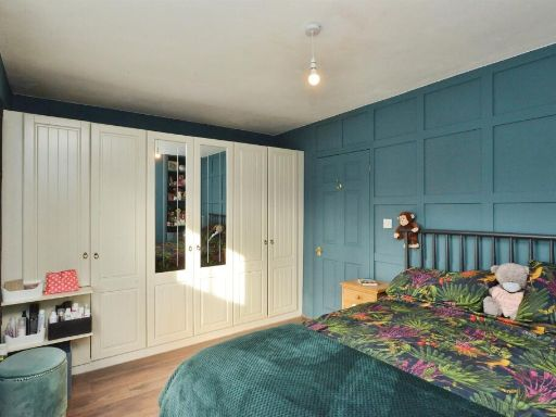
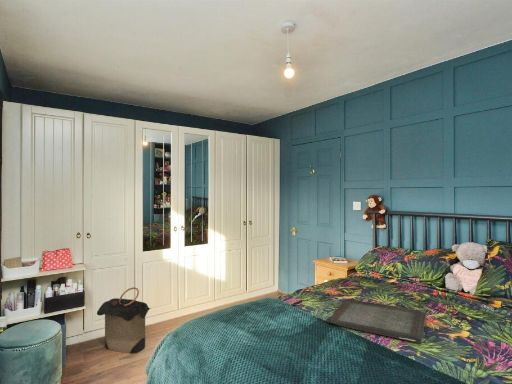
+ serving tray [326,298,428,345]
+ laundry hamper [96,286,152,355]
